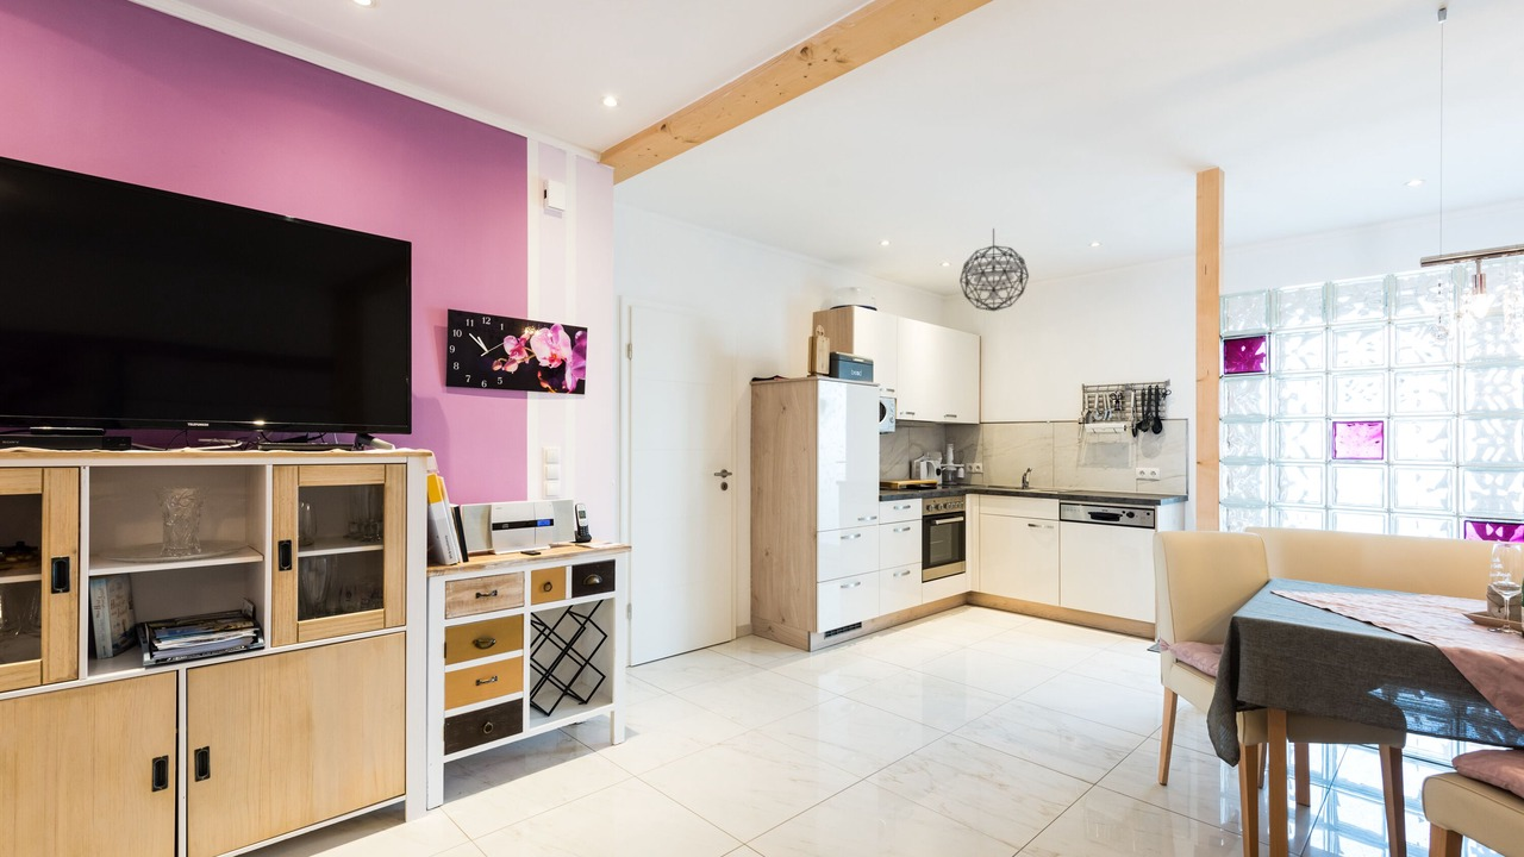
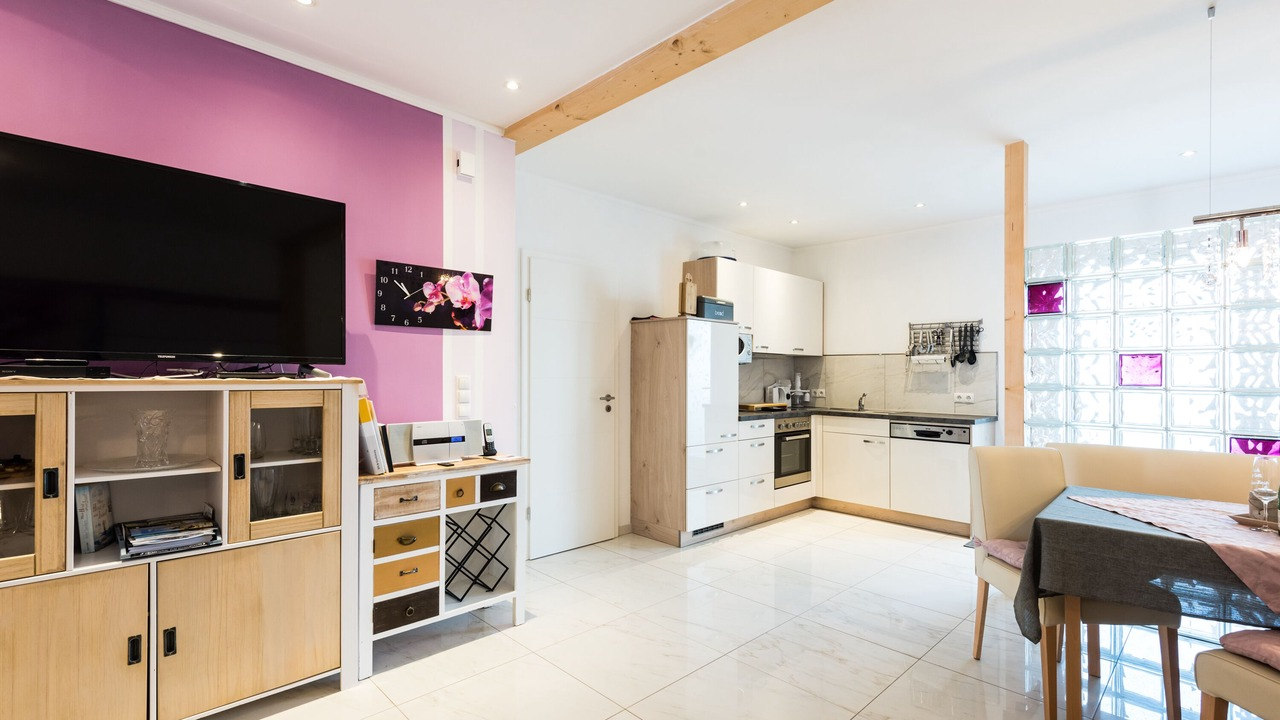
- pendant light [958,227,1030,312]
